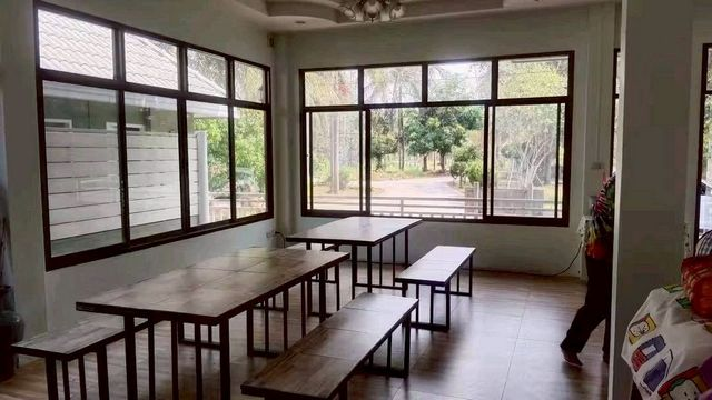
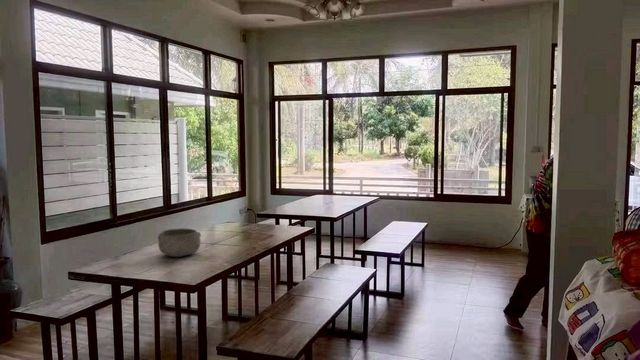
+ bowl [157,228,202,258]
